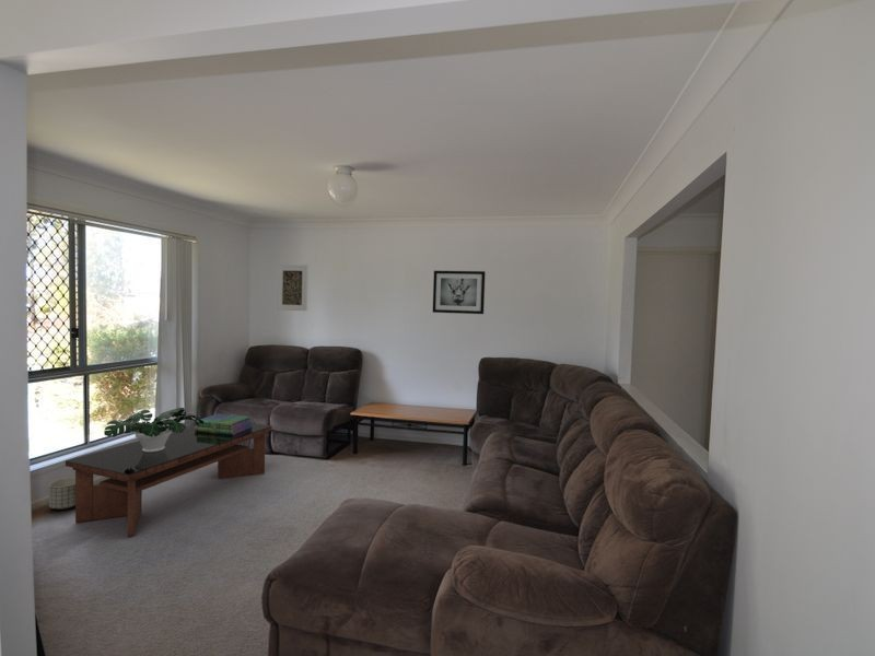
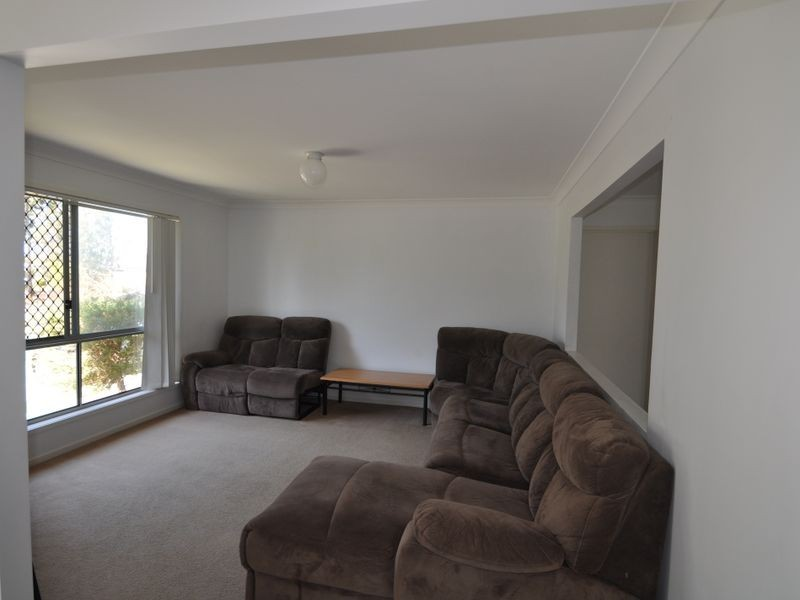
- stack of books [195,412,254,435]
- coffee table [65,422,273,538]
- wall art [432,270,487,315]
- planter [48,476,75,511]
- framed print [276,263,310,312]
- potted plant [103,407,203,453]
